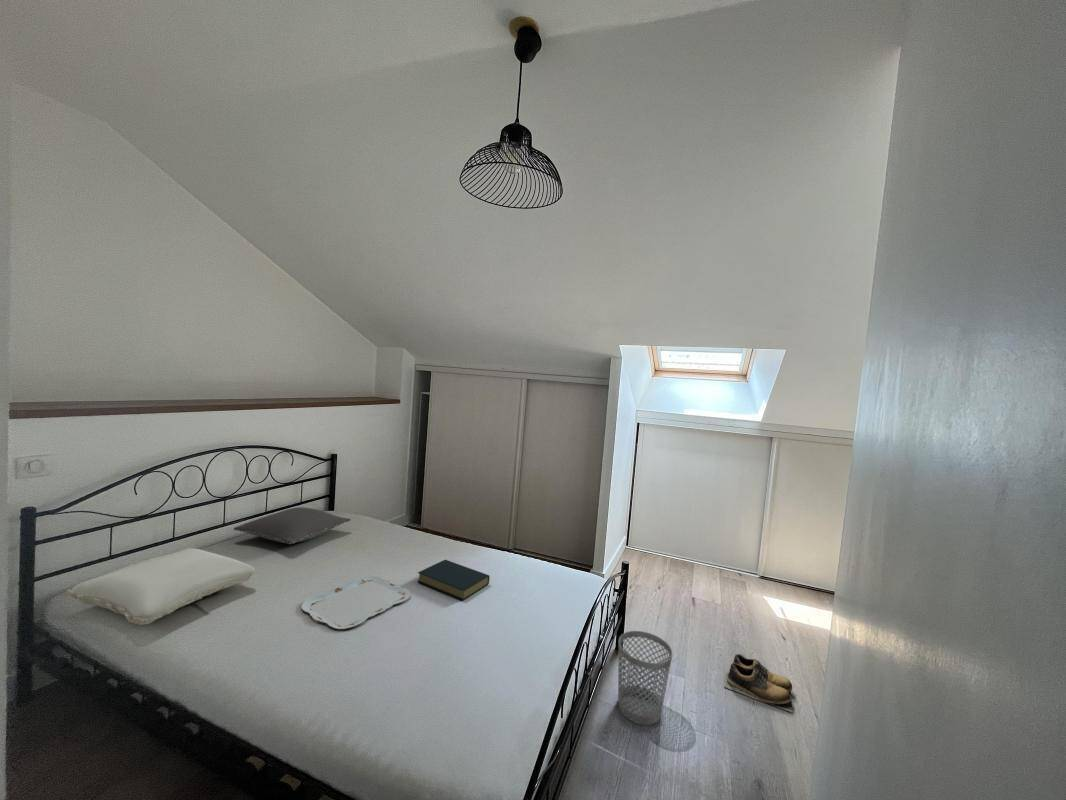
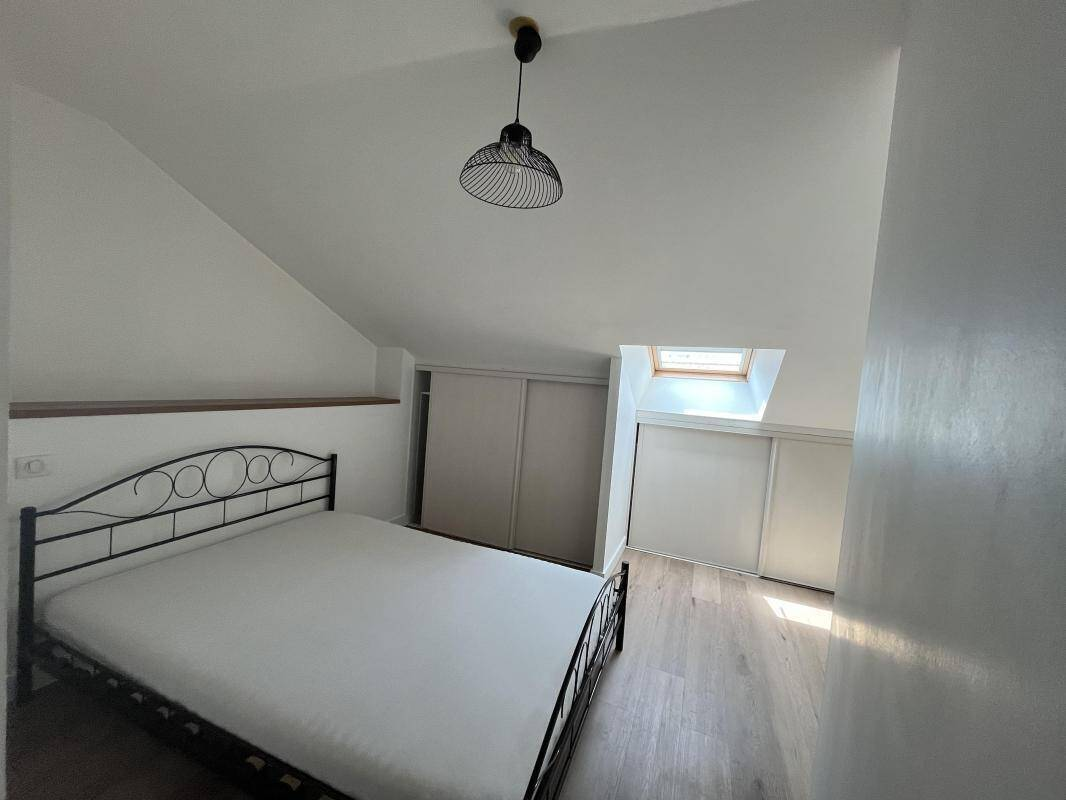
- hardback book [416,559,491,601]
- shoes [723,653,794,714]
- wastebasket [617,630,673,726]
- pillow [233,506,352,545]
- pillow [67,547,256,626]
- serving tray [300,575,412,630]
